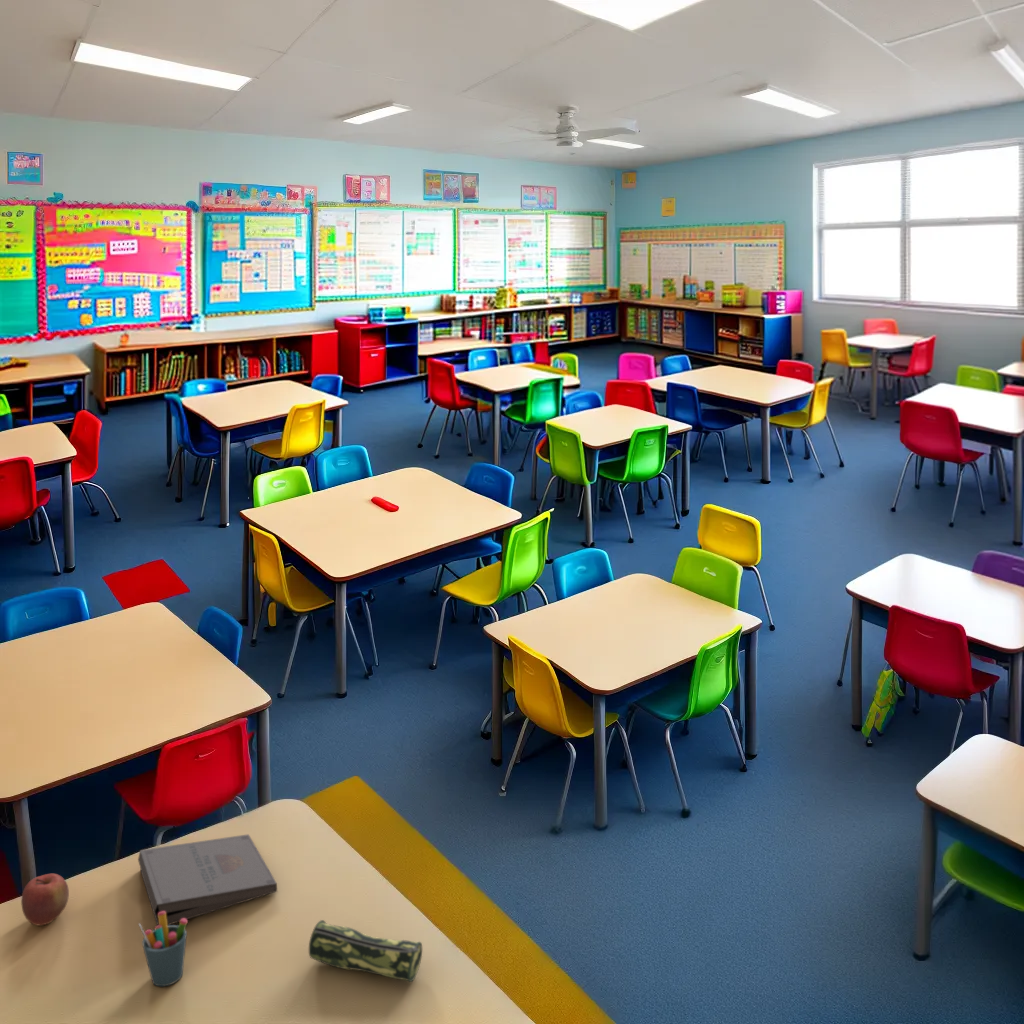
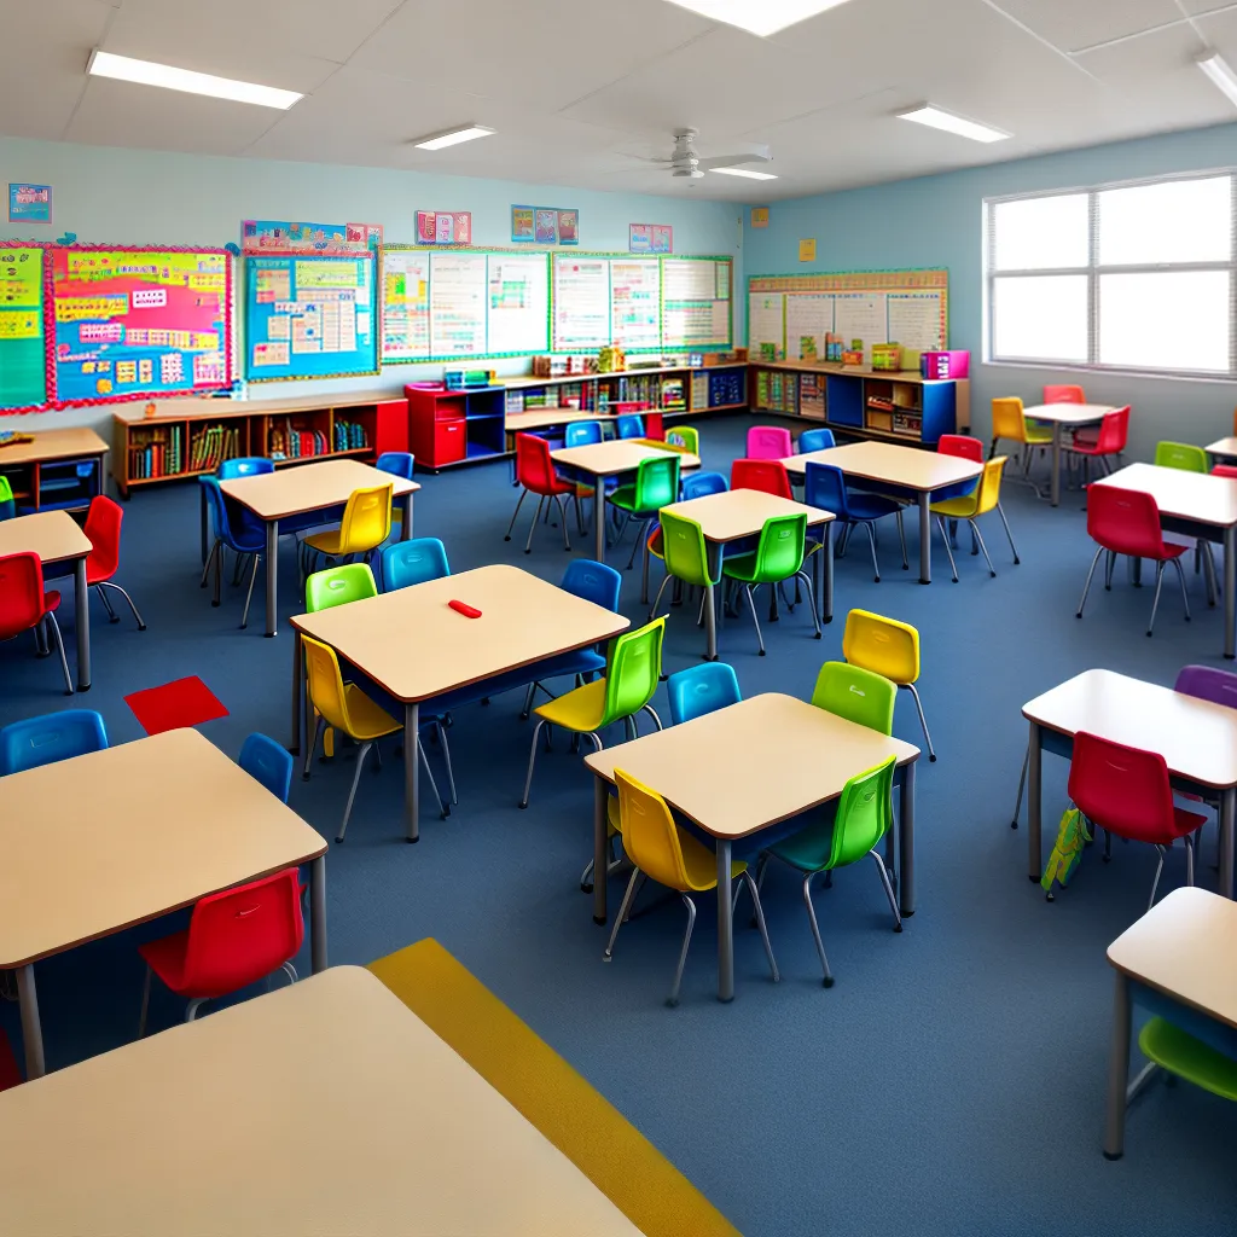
- pen holder [138,911,189,987]
- apple [20,873,70,926]
- pizza box [137,833,278,926]
- pencil case [308,919,423,983]
